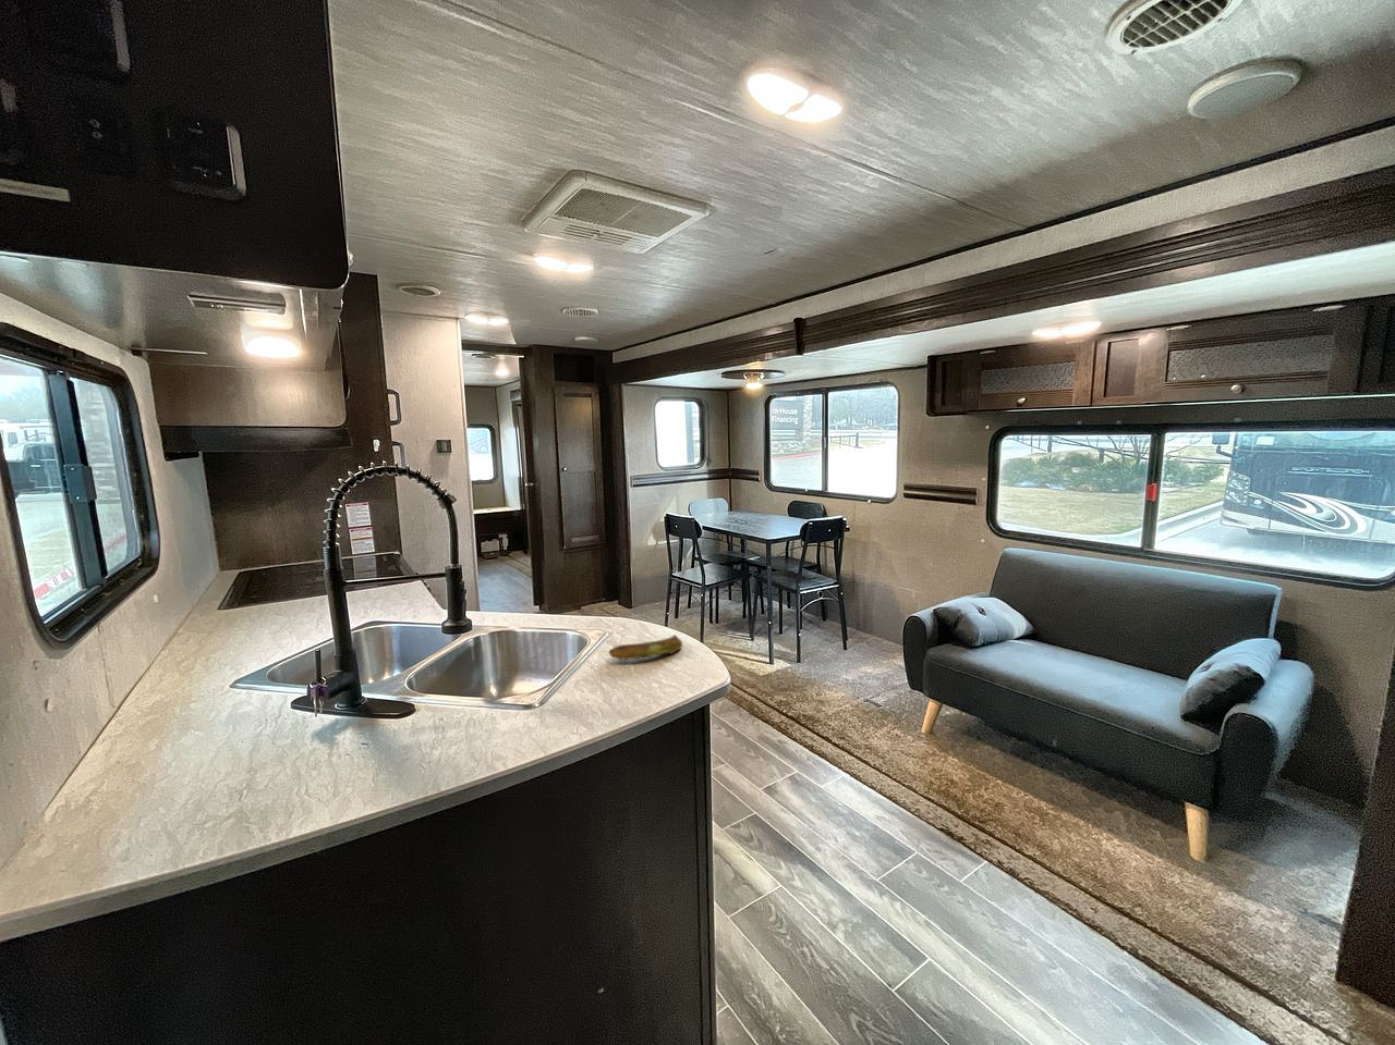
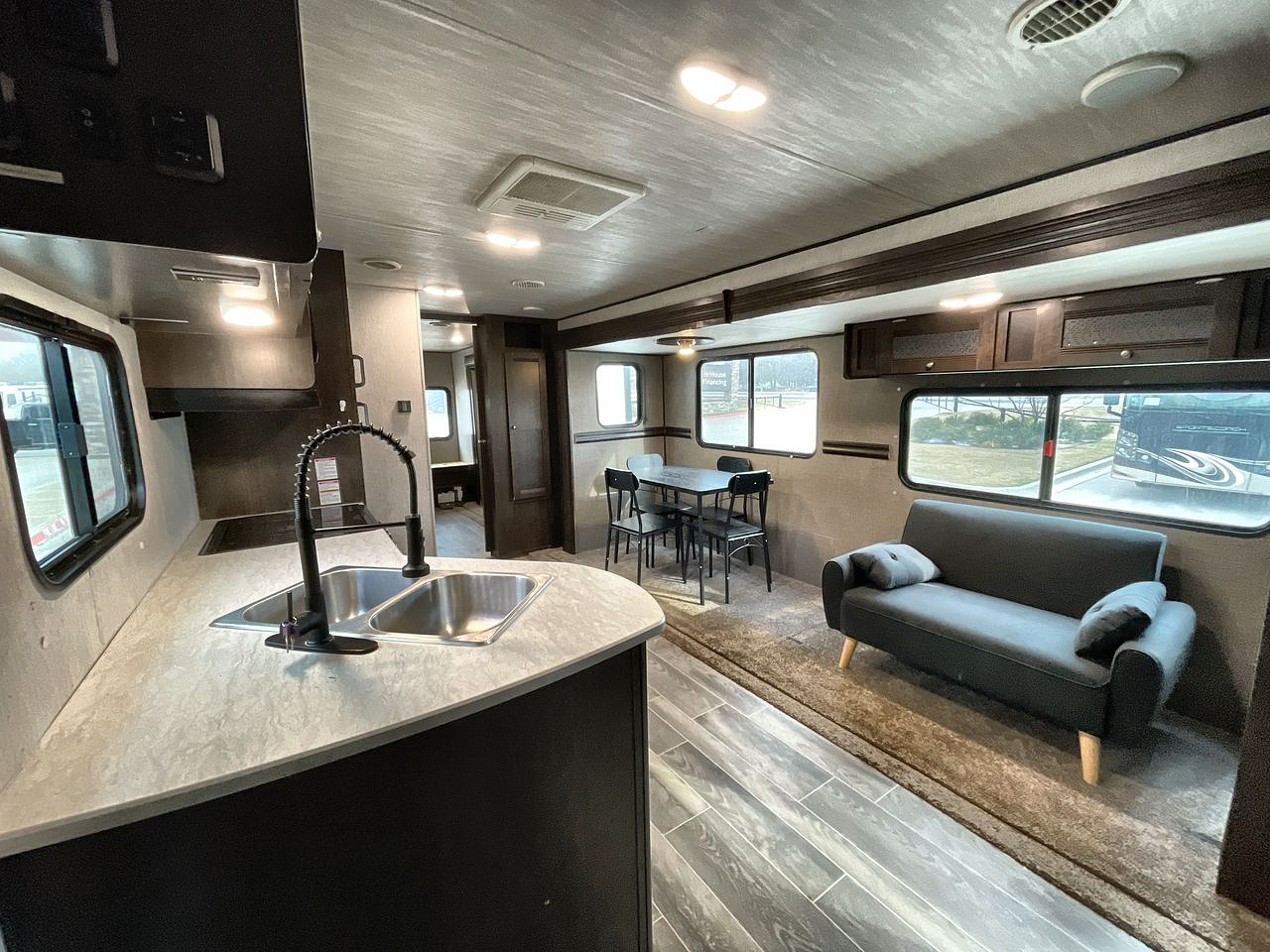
- banana [609,633,683,661]
